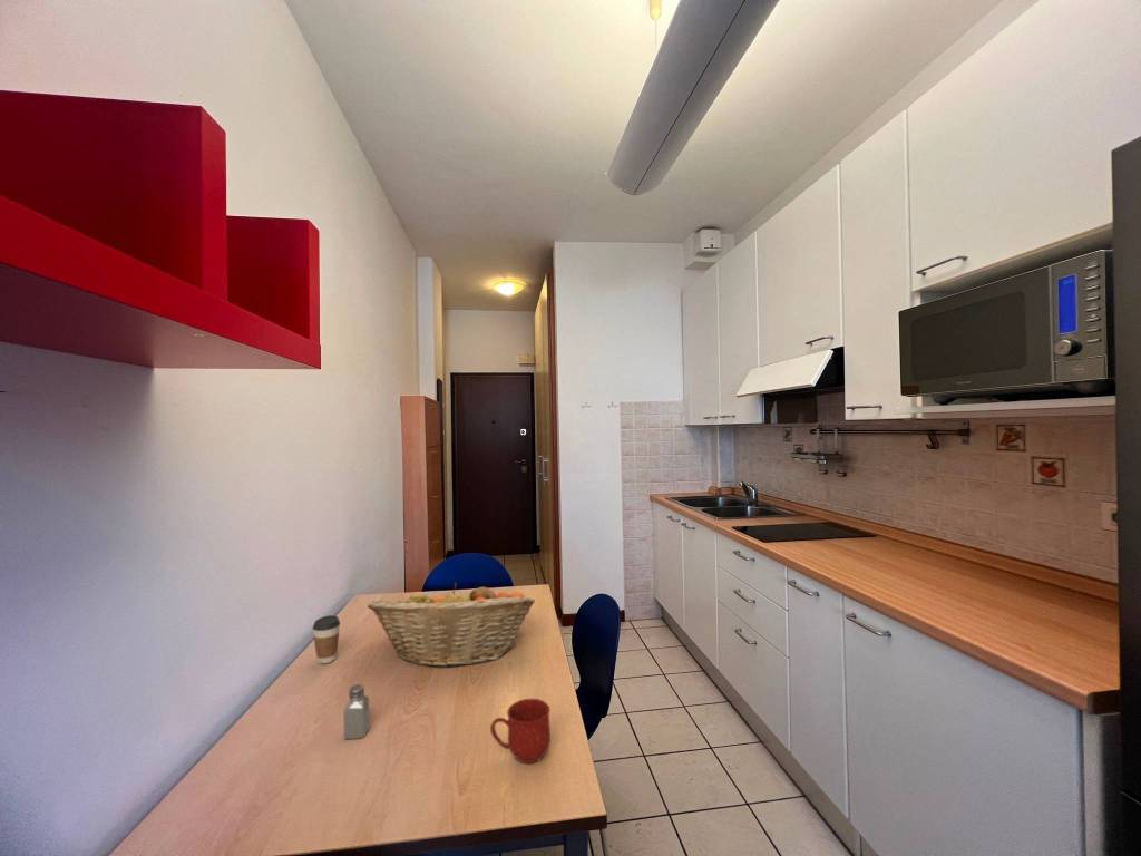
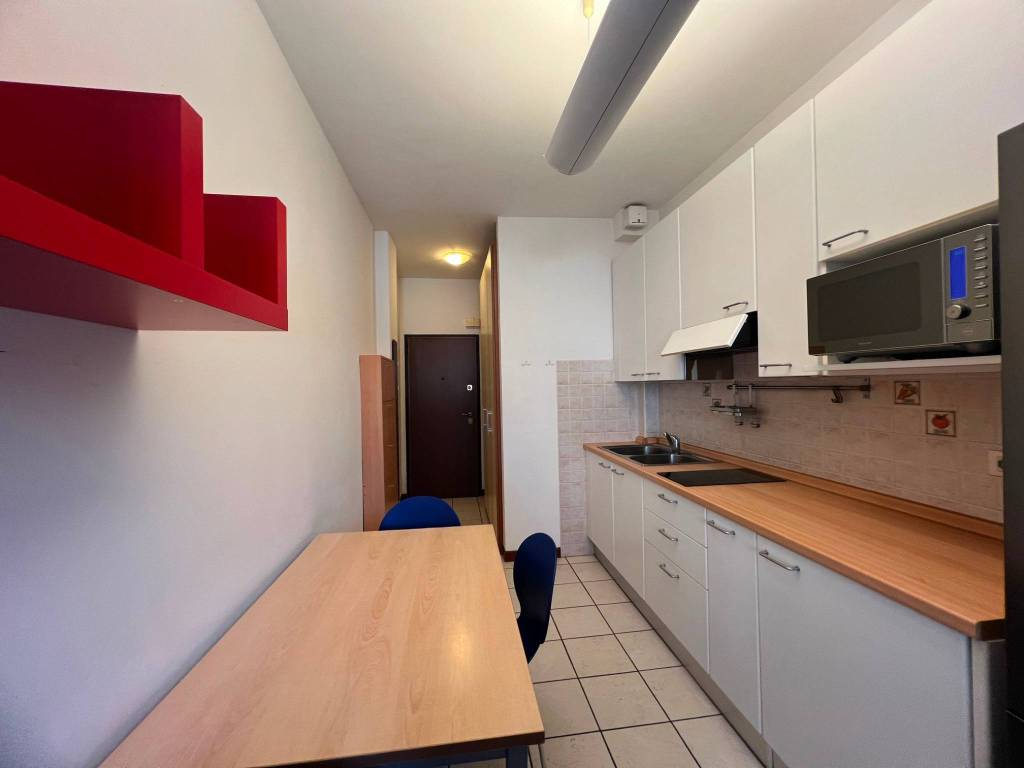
- saltshaker [342,683,371,740]
- fruit basket [367,582,536,669]
- coffee cup [311,614,341,664]
- mug [489,698,552,765]
